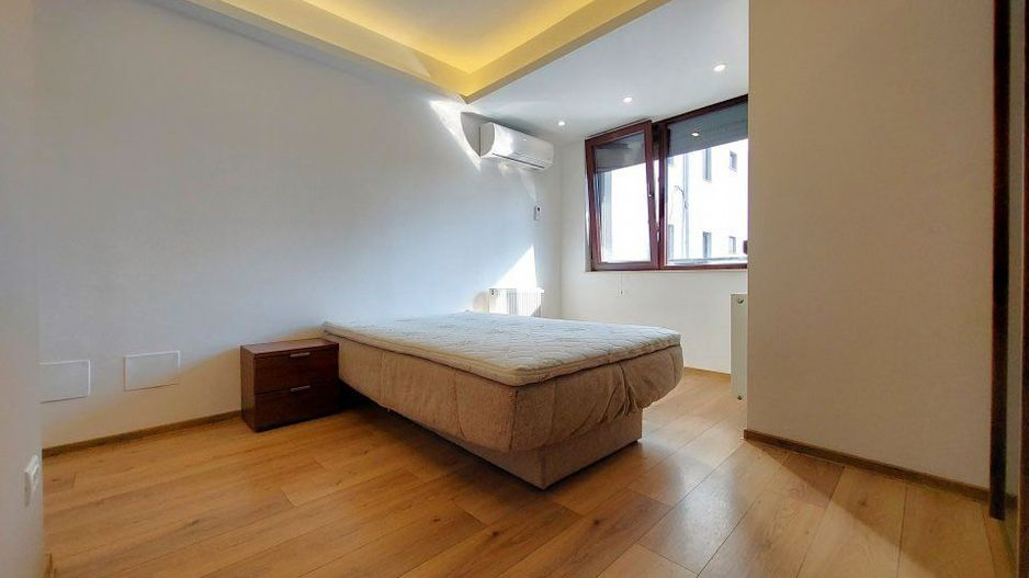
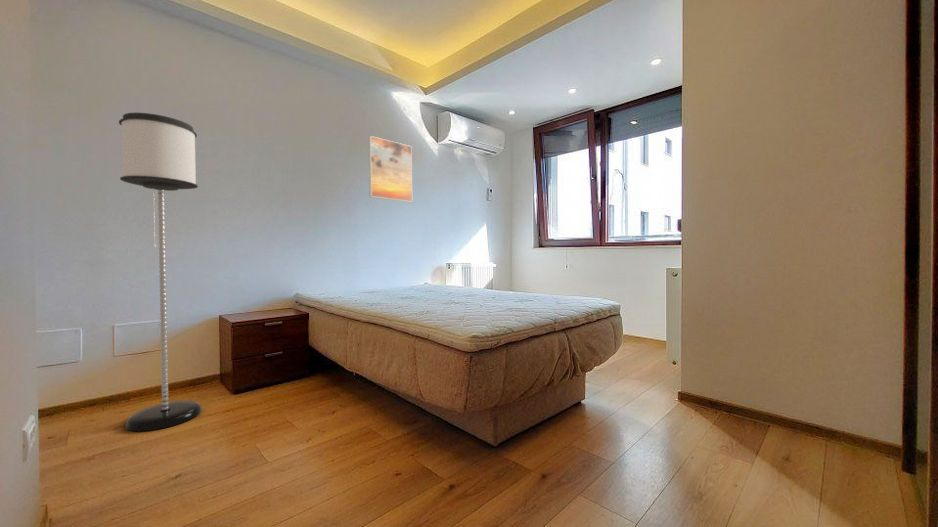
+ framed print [368,135,413,203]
+ floor lamp [118,112,203,433]
